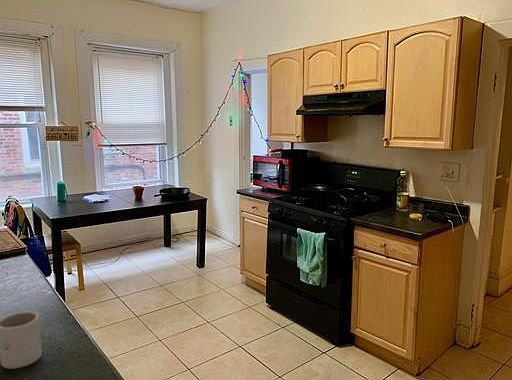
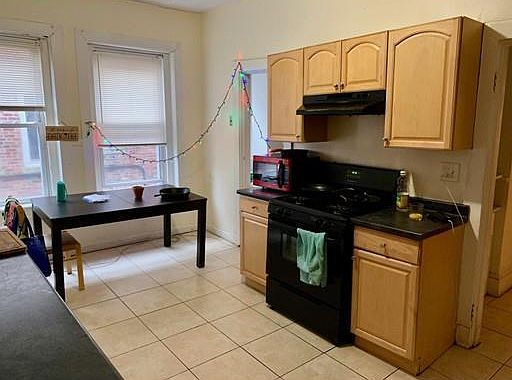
- mug [0,311,43,370]
